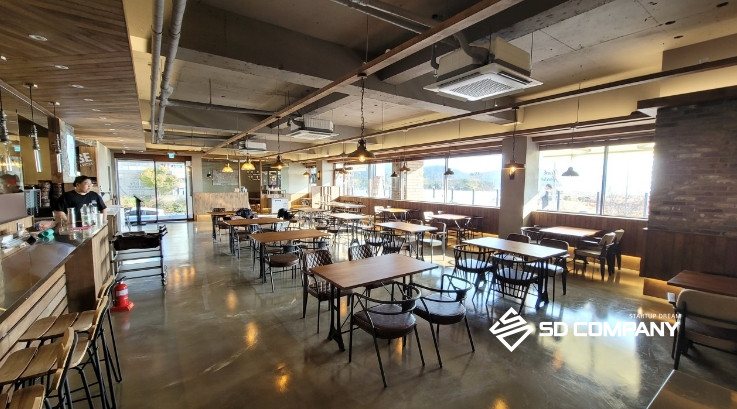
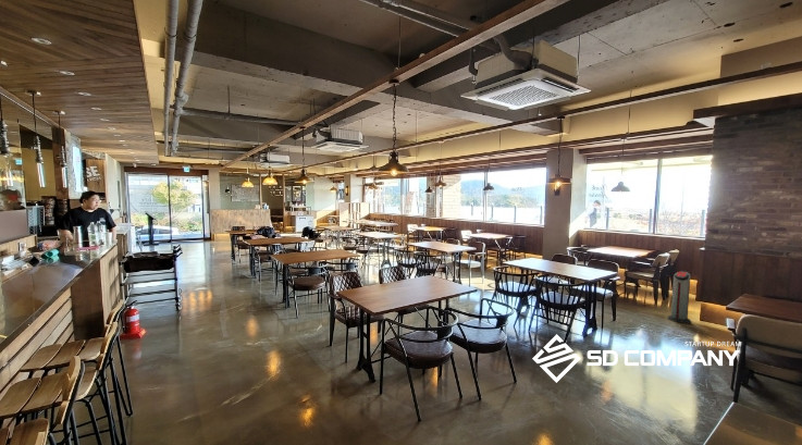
+ air purifier [667,271,692,324]
